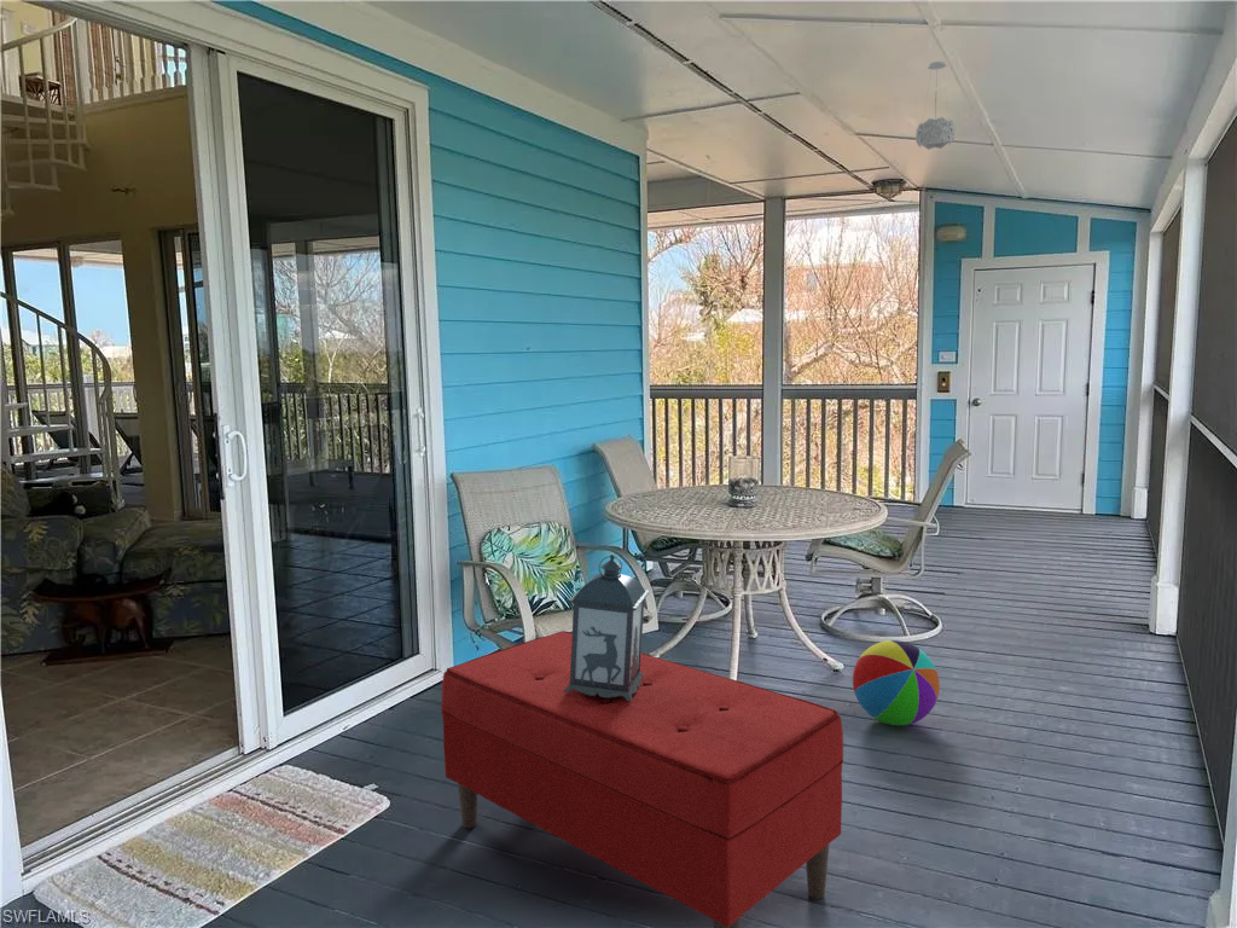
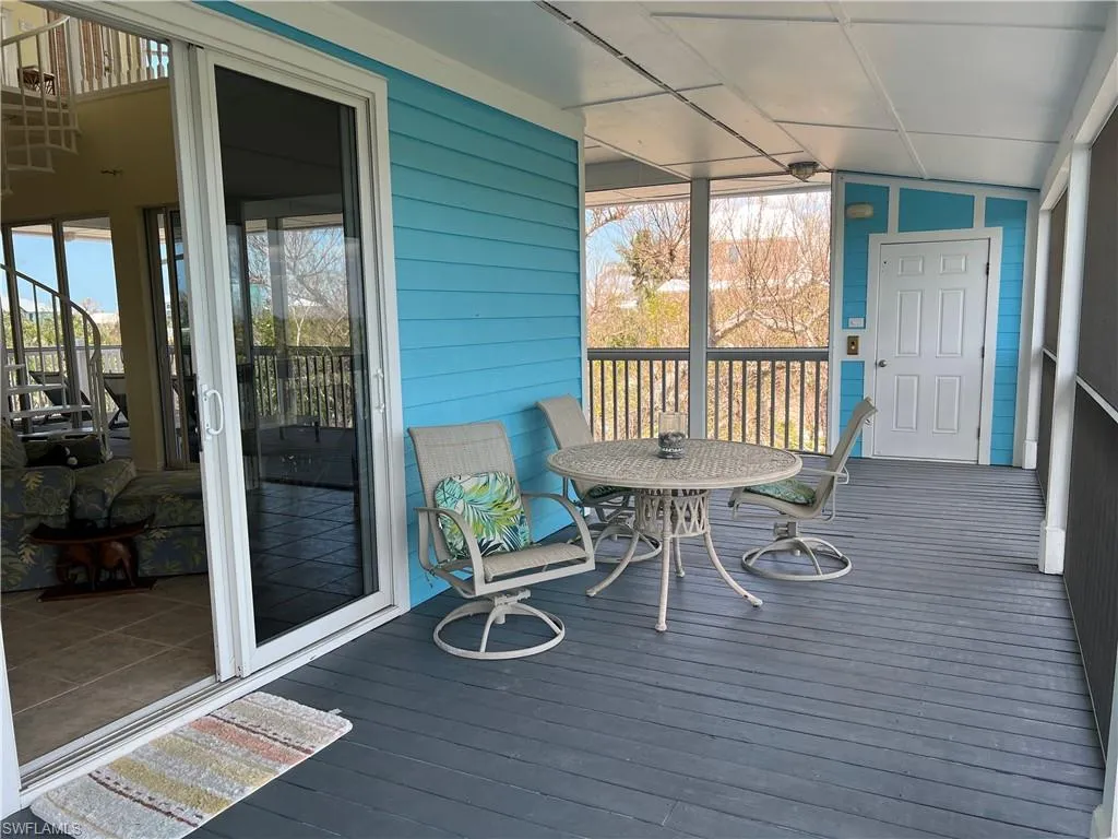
- lantern [564,553,650,701]
- beach ball [852,639,941,726]
- bench [440,630,844,928]
- pendant light [914,60,957,151]
